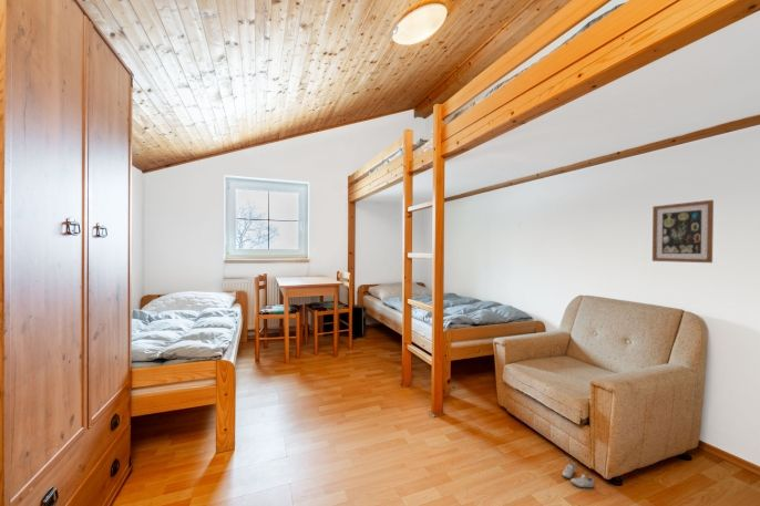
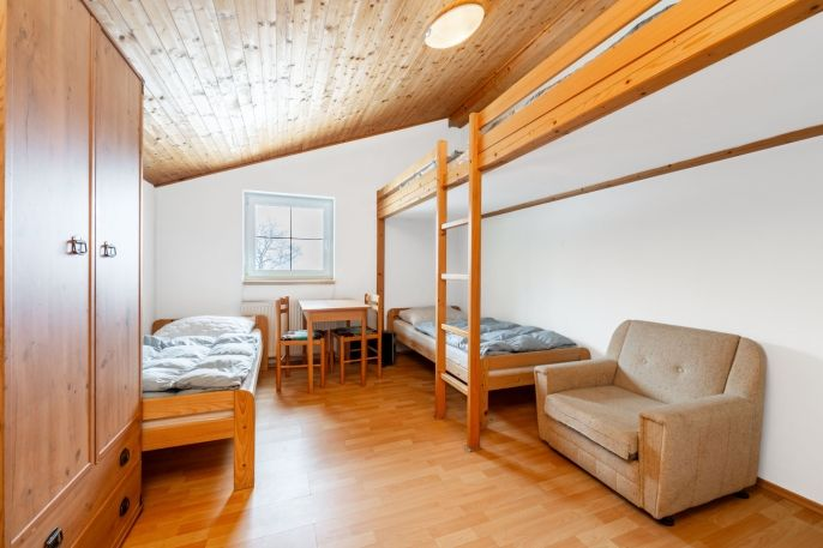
- sneaker [562,462,595,489]
- wall art [651,199,715,264]
